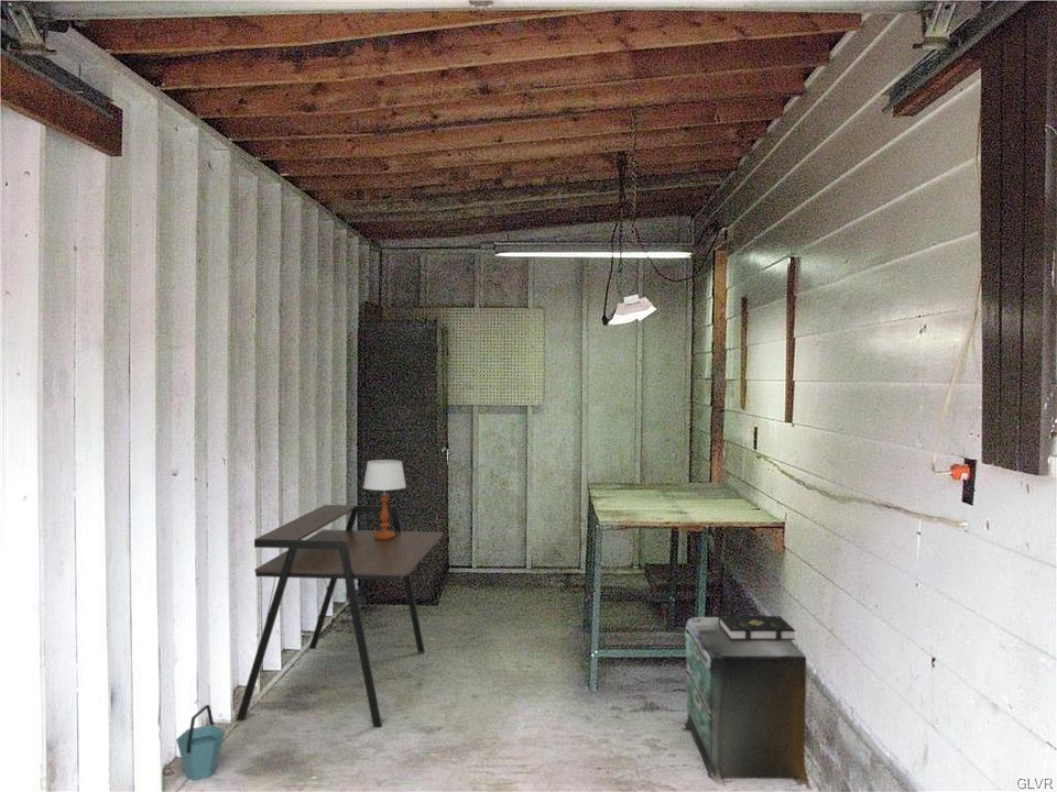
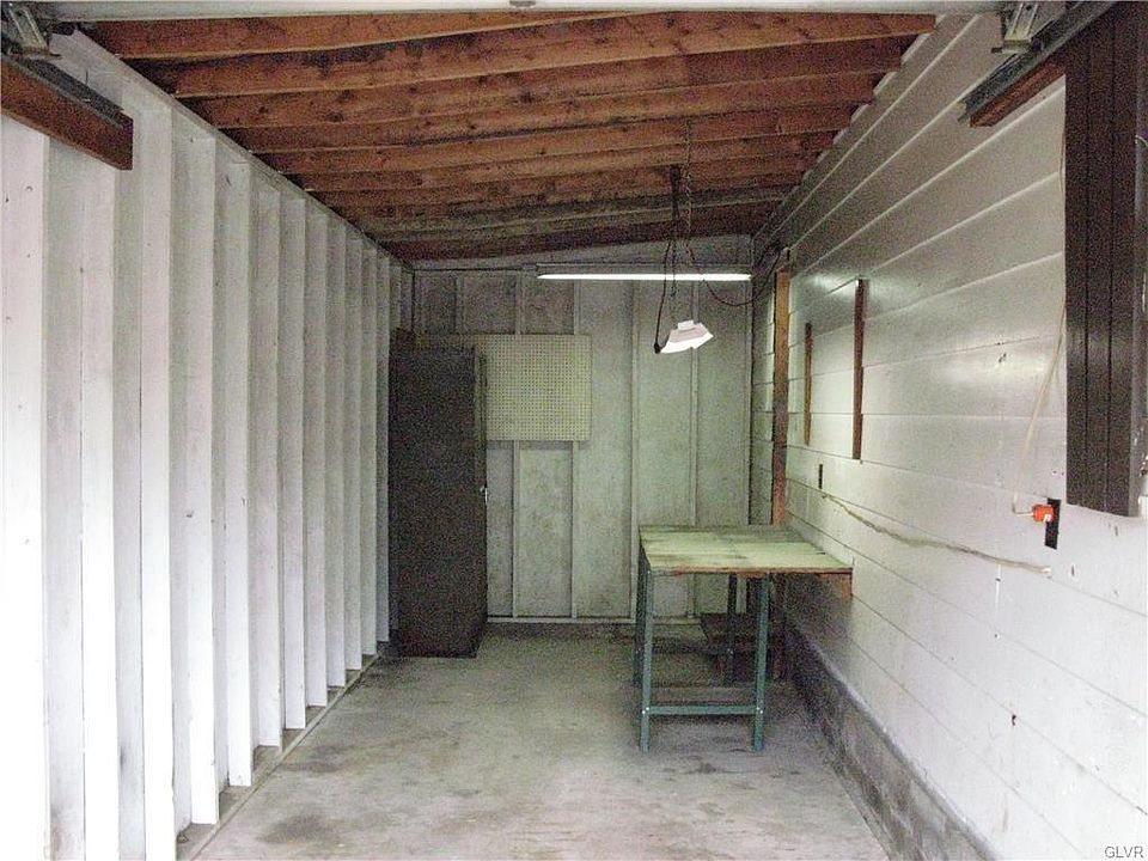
- filing cabinet [680,616,813,791]
- table lamp [362,459,407,540]
- bucket [175,704,226,782]
- desk [235,504,445,728]
- spell book [718,614,797,641]
